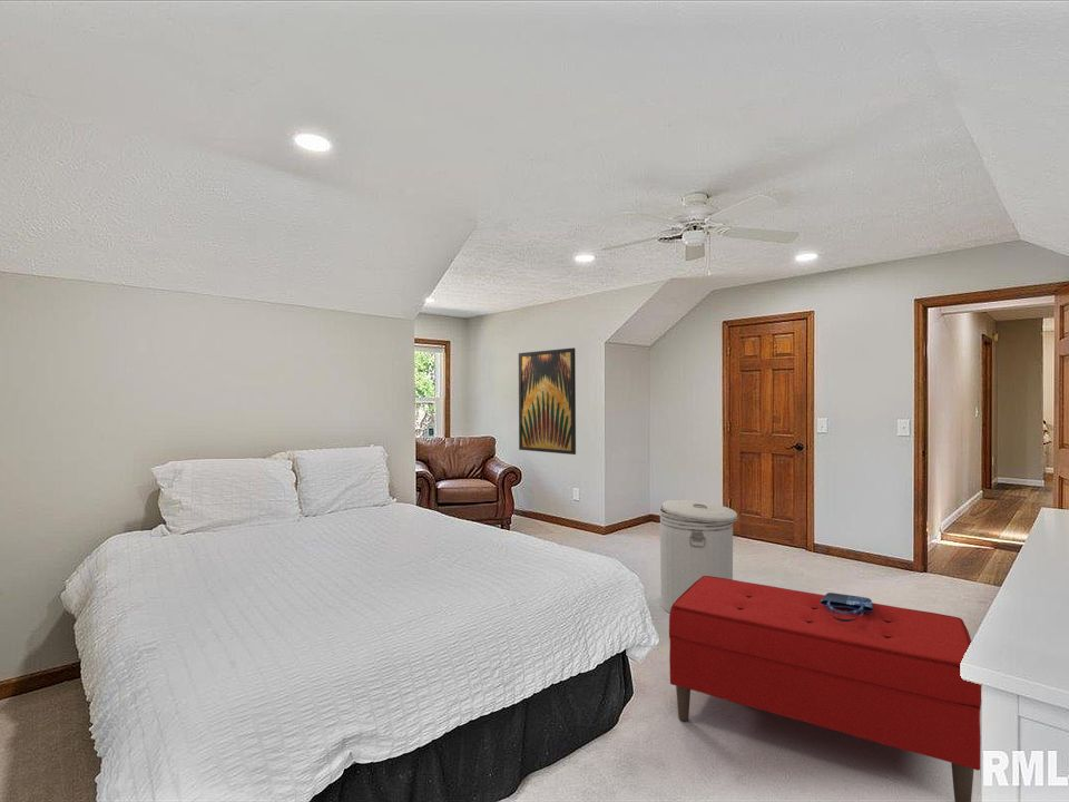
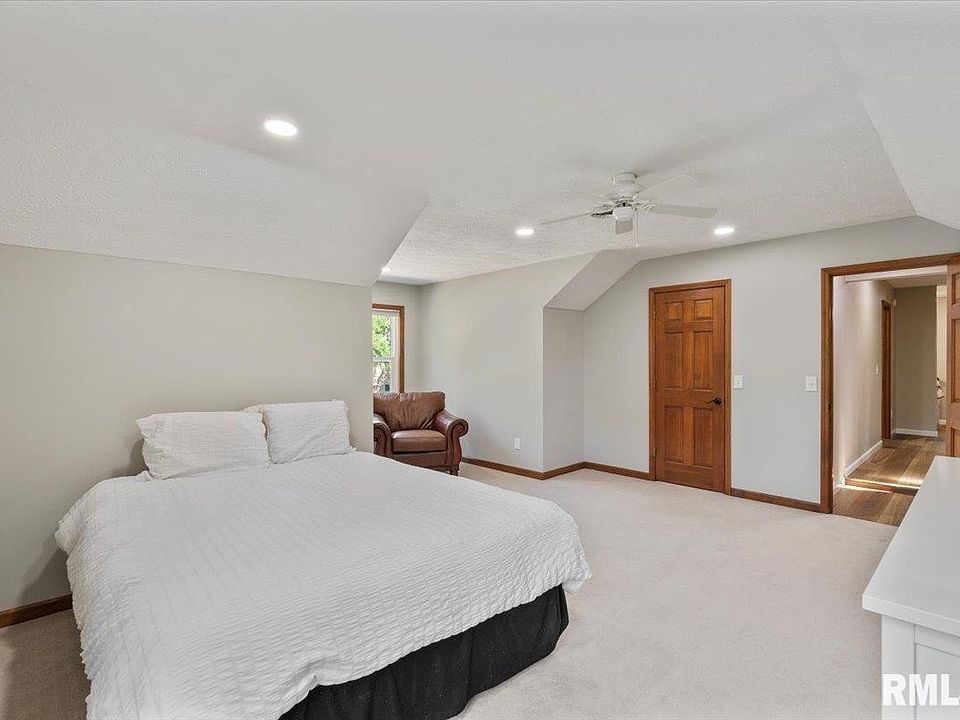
- shopping bag [821,591,873,622]
- wall art [518,346,577,456]
- can [658,499,739,614]
- bench [668,576,982,802]
